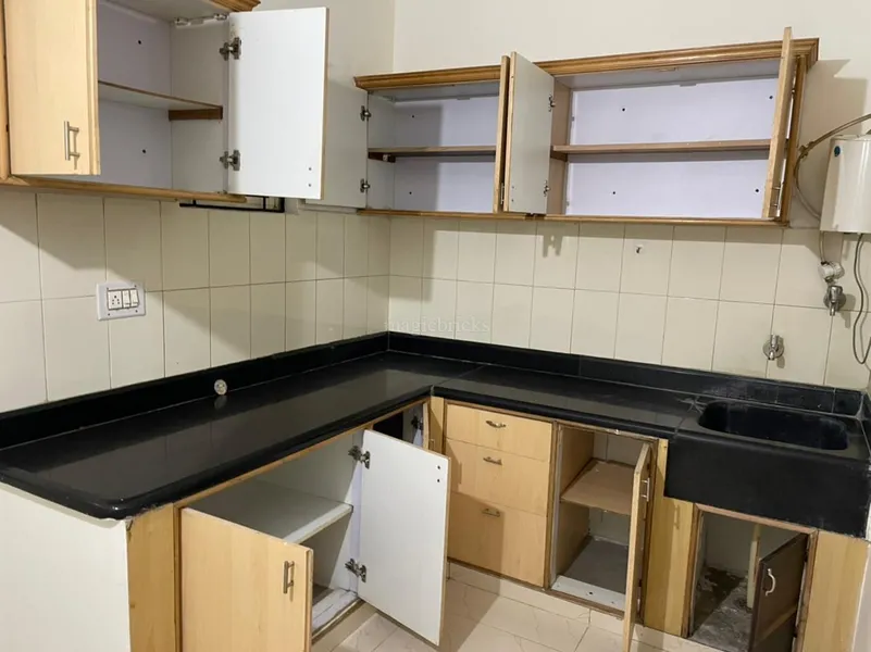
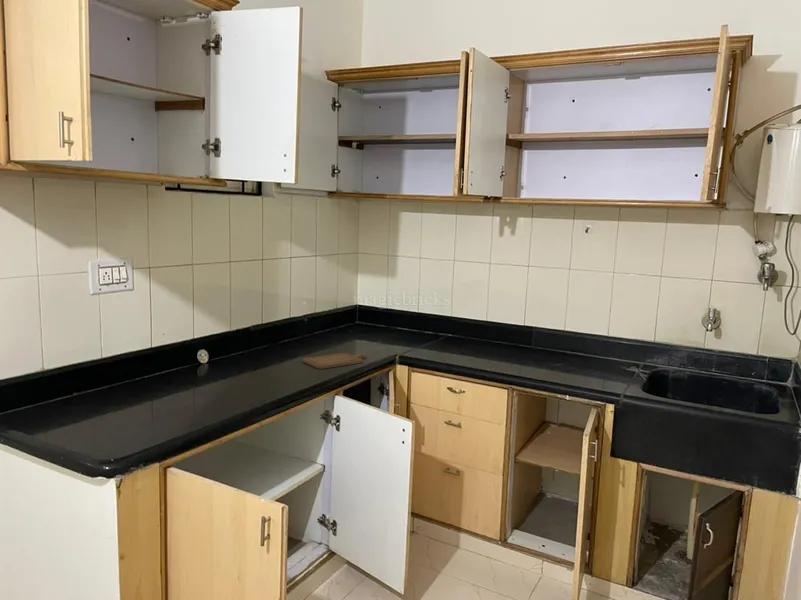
+ chopping board [302,352,367,370]
